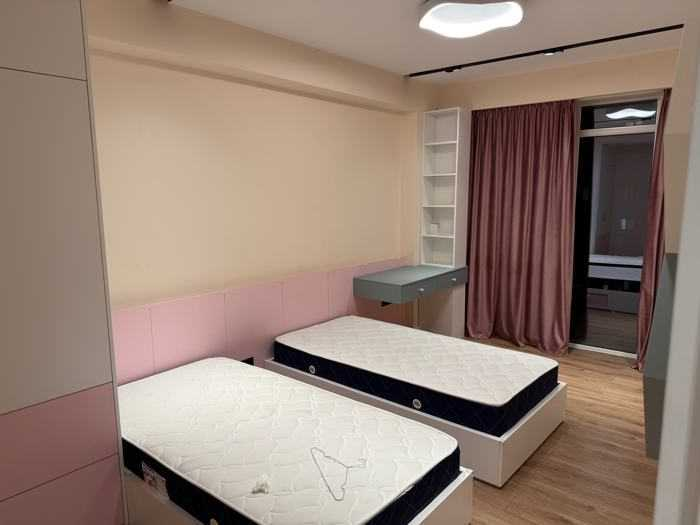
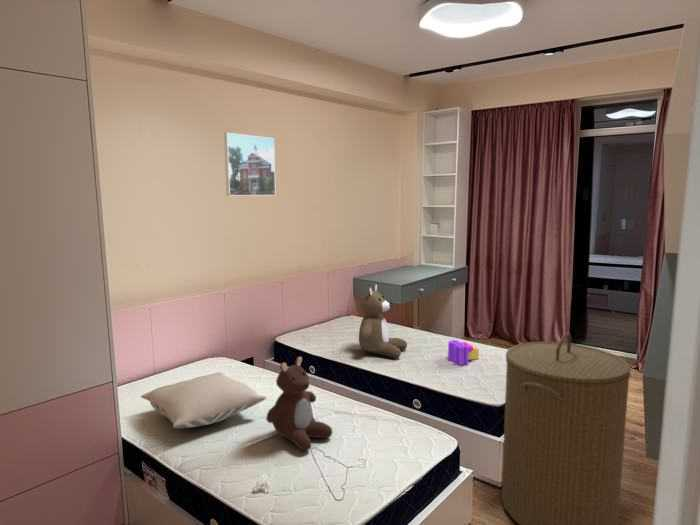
+ teddy bear [265,355,333,452]
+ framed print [223,132,277,197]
+ teddy bear [358,283,408,359]
+ laundry hamper [500,332,631,525]
+ pillow [140,372,267,429]
+ toy blocks [447,339,480,366]
